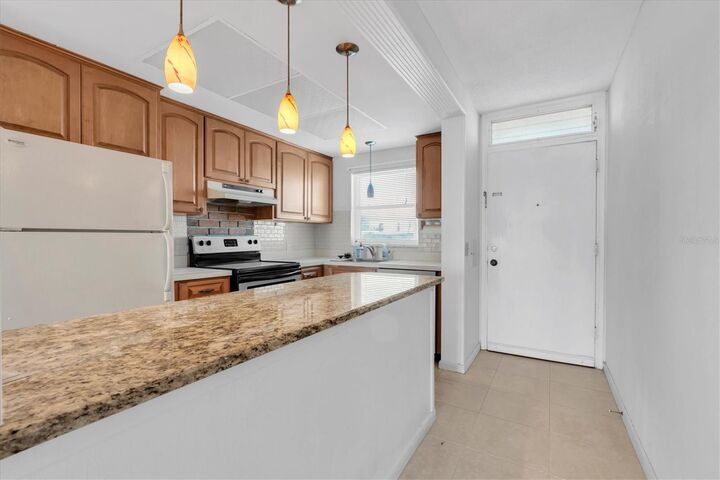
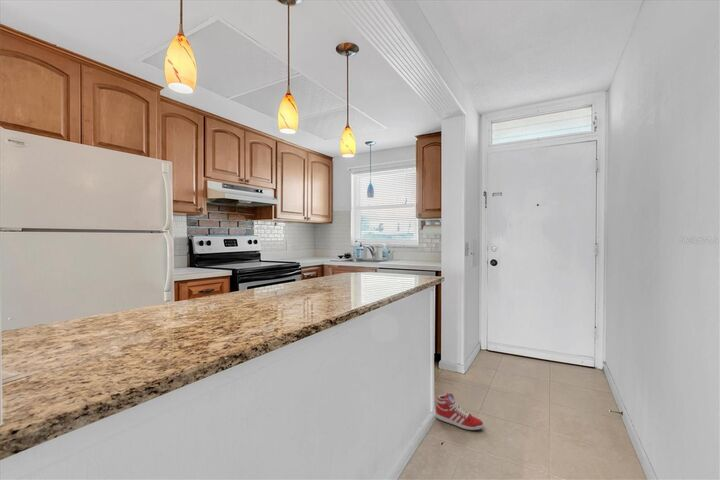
+ sneaker [435,391,485,431]
